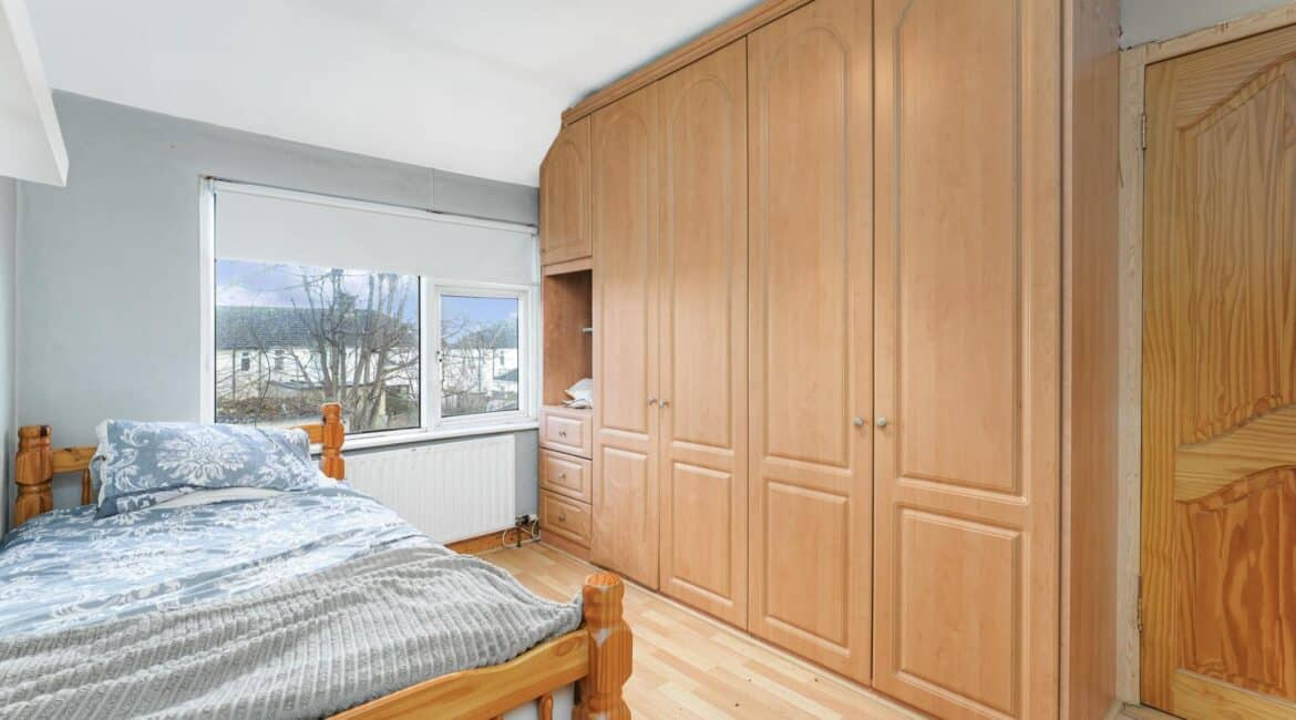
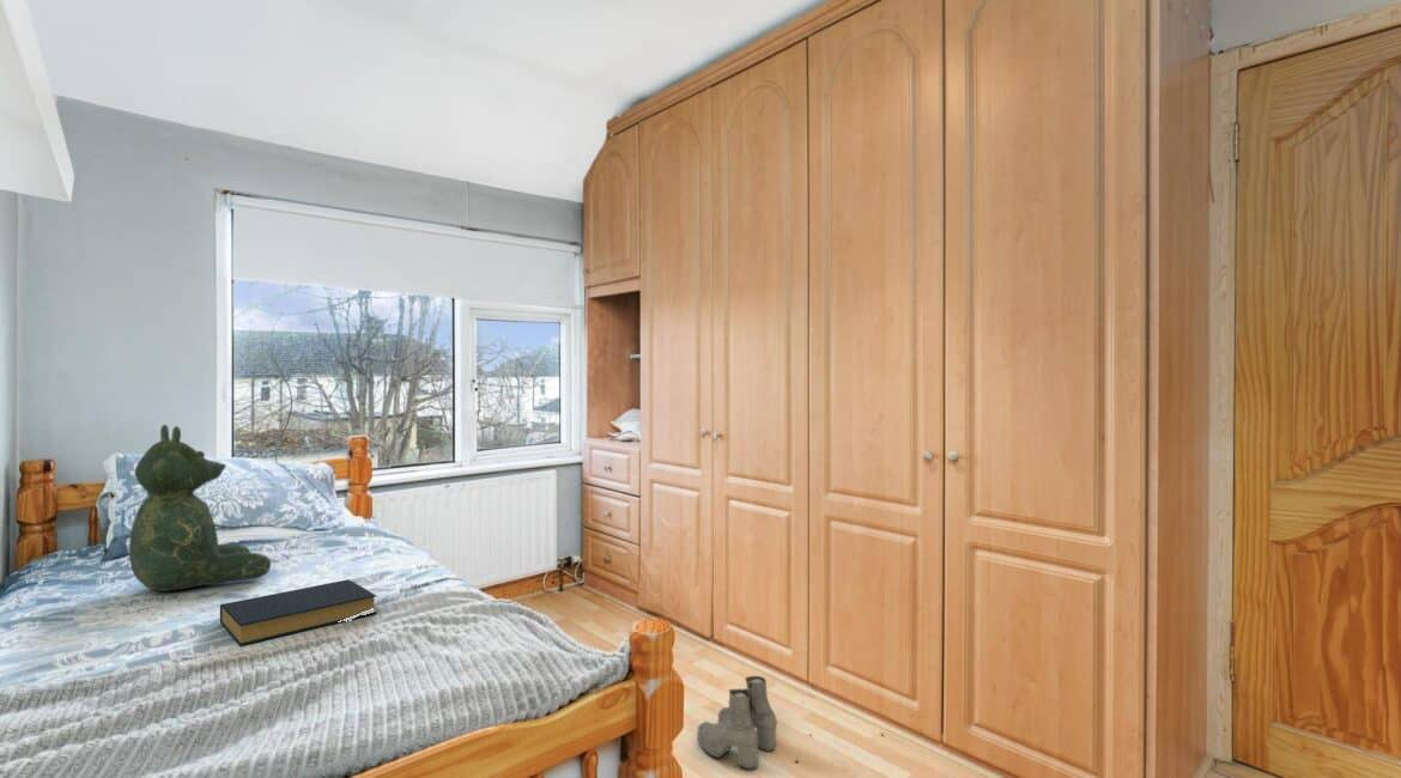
+ hardback book [219,578,378,648]
+ teddy bear [128,424,272,592]
+ boots [696,675,778,770]
